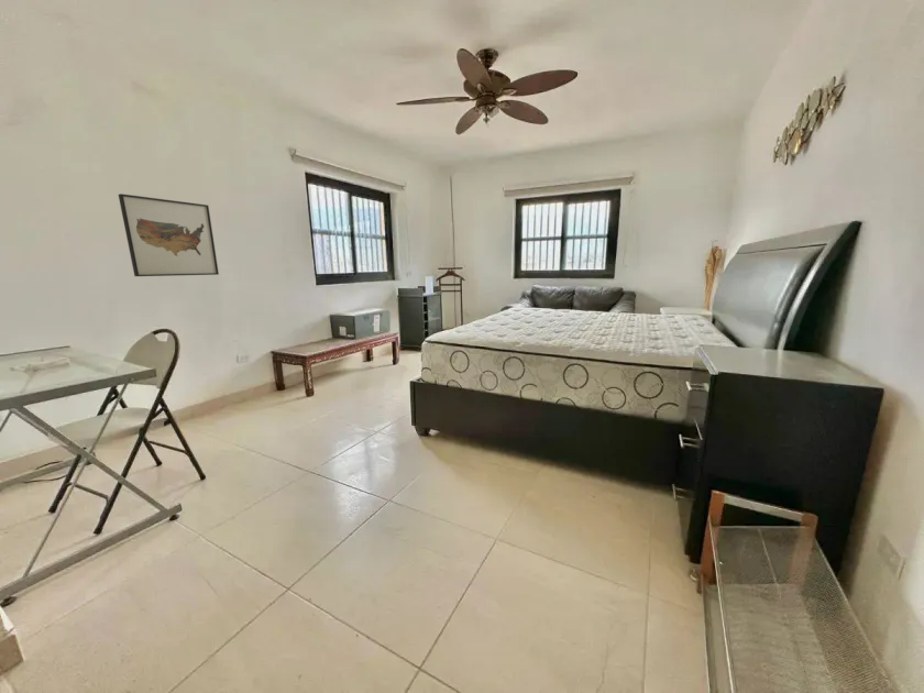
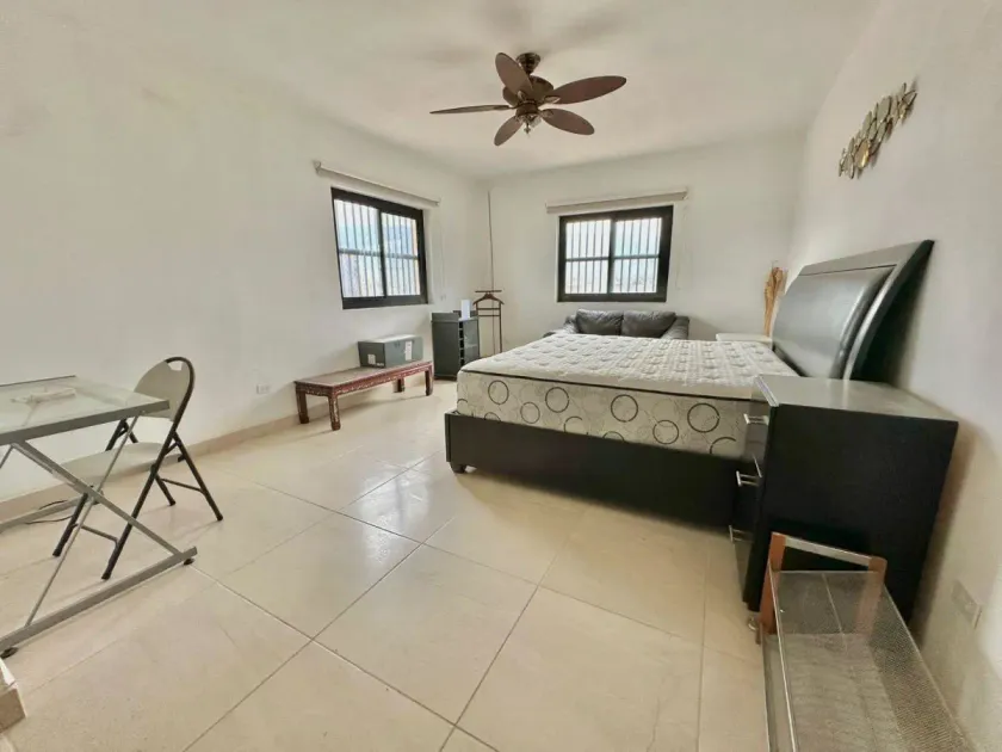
- wall art [118,193,220,277]
